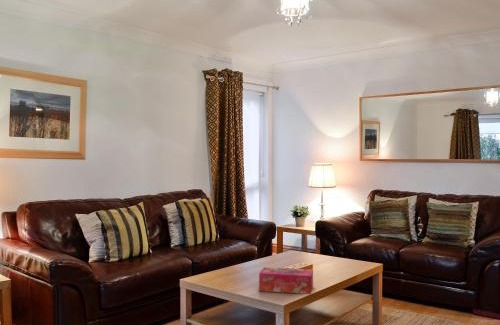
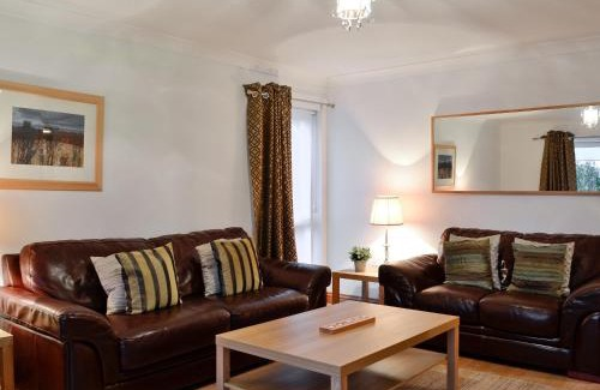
- tissue box [258,266,314,295]
